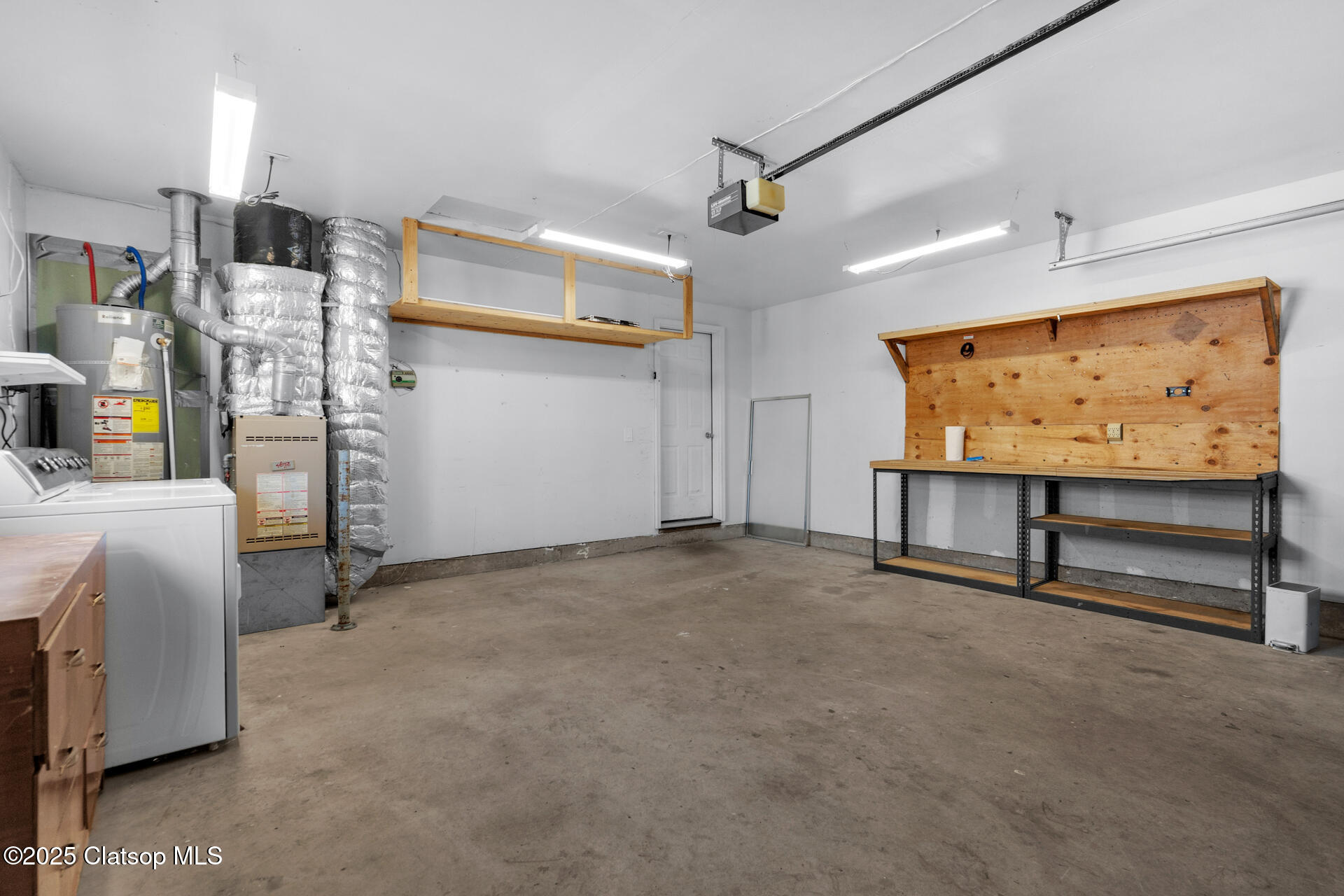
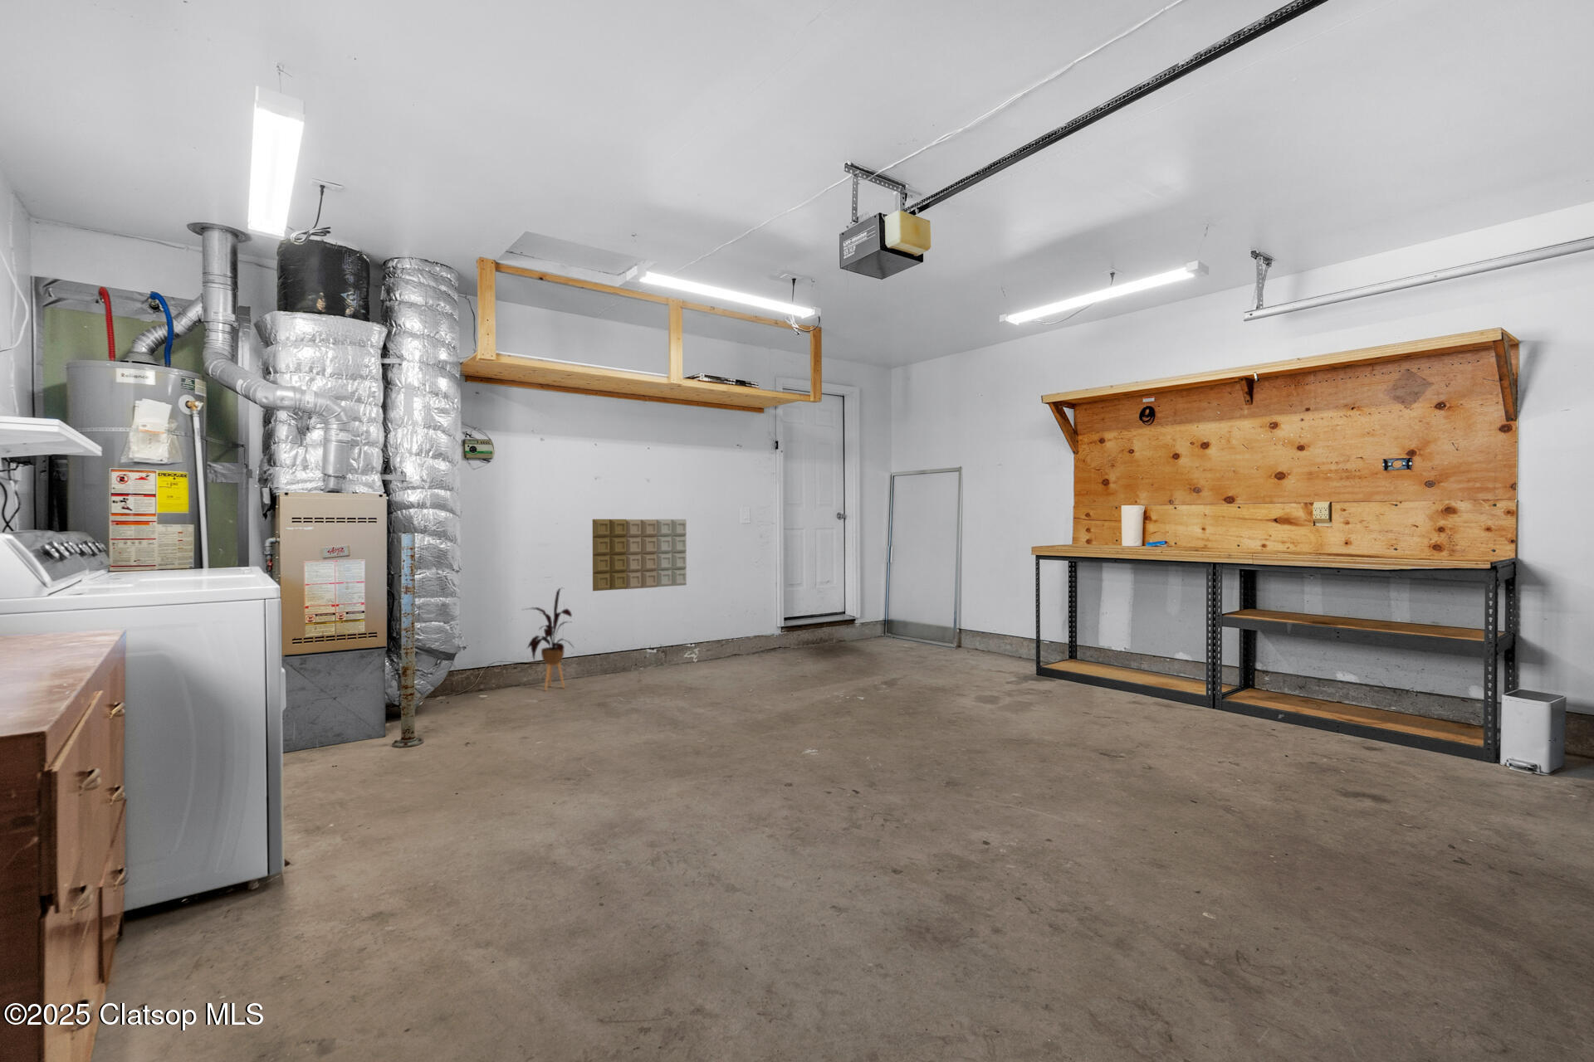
+ house plant [522,587,575,691]
+ acoustic panel [592,518,688,591]
